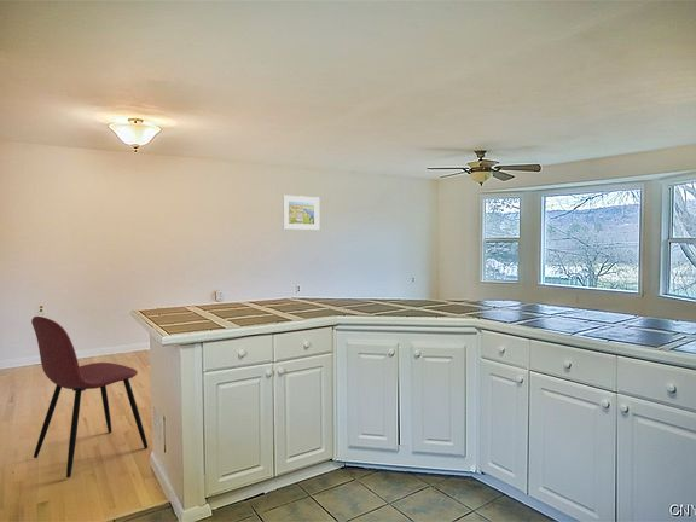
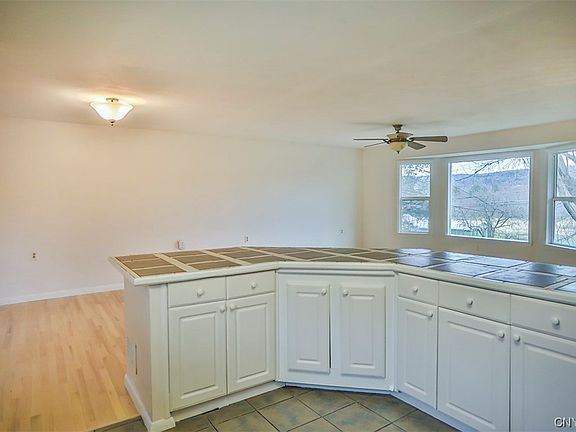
- dining chair [30,315,149,478]
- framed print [282,195,320,231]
